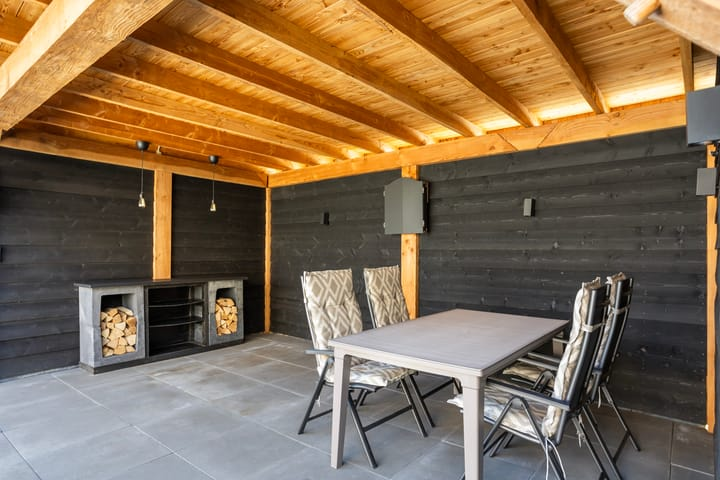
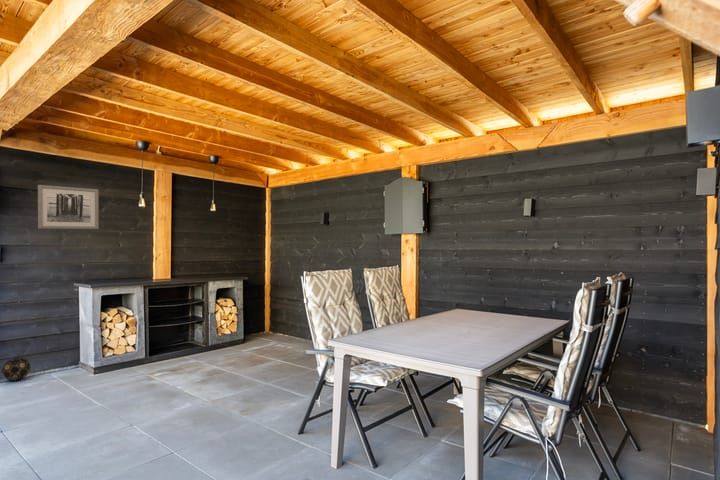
+ decorative ball [1,356,32,382]
+ wall art [37,184,100,230]
